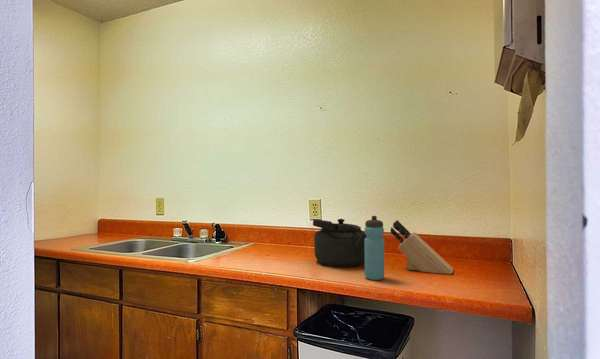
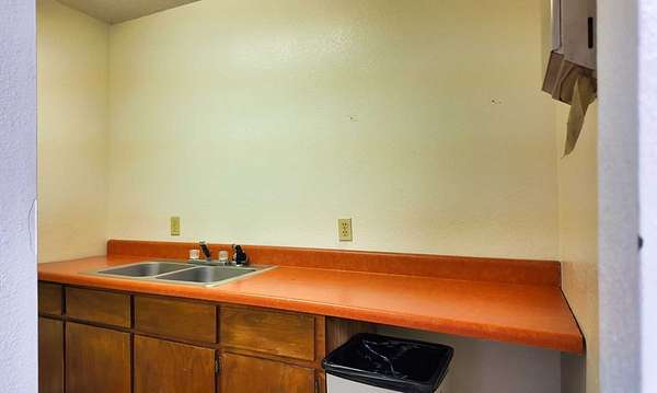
- knife block [389,219,454,275]
- water bottle [364,215,385,281]
- kettle [312,218,367,268]
